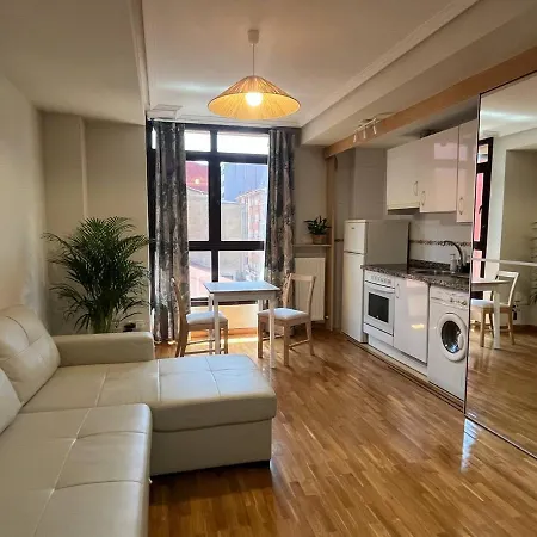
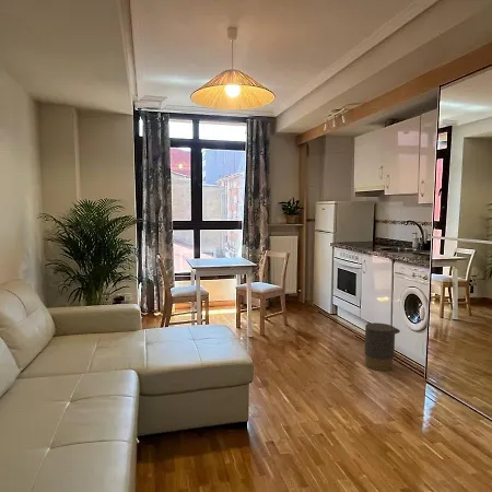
+ trash can [364,321,401,372]
